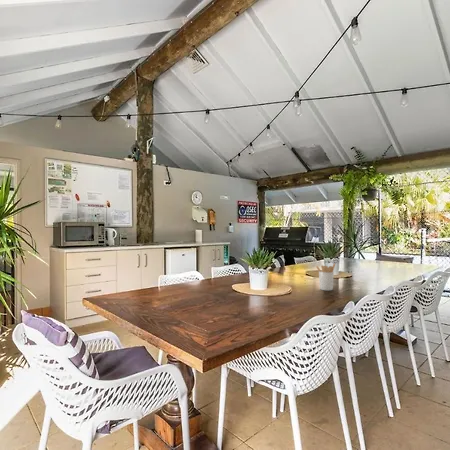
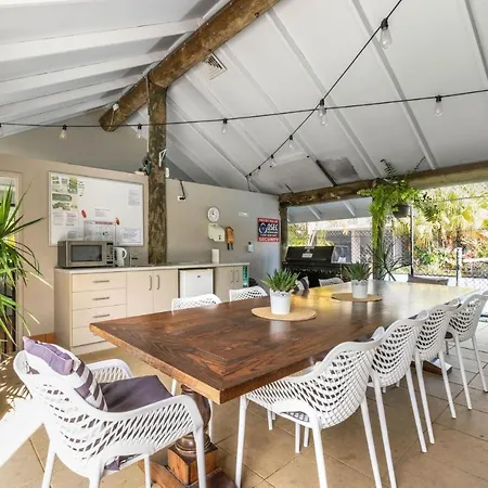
- utensil holder [315,262,336,291]
